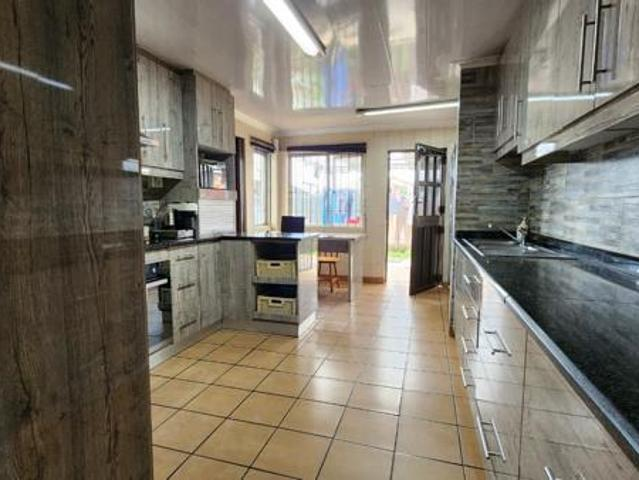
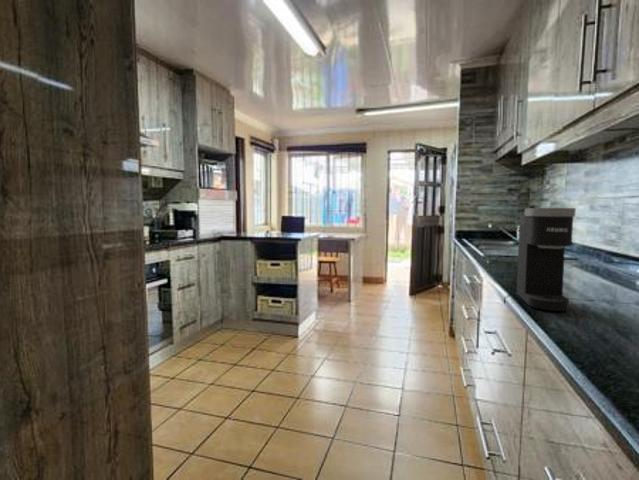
+ coffee maker [516,207,577,312]
